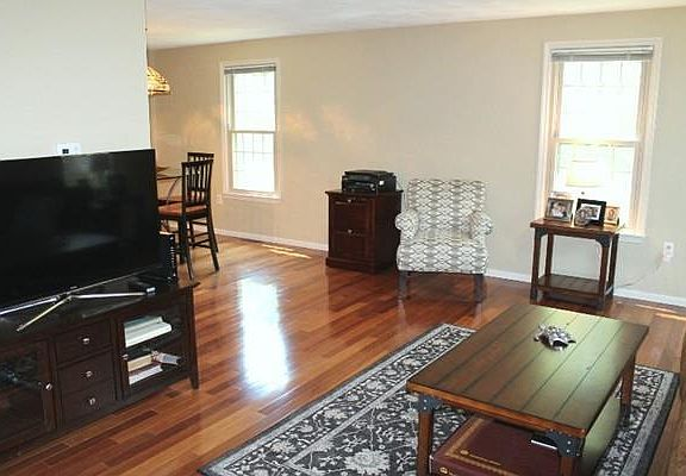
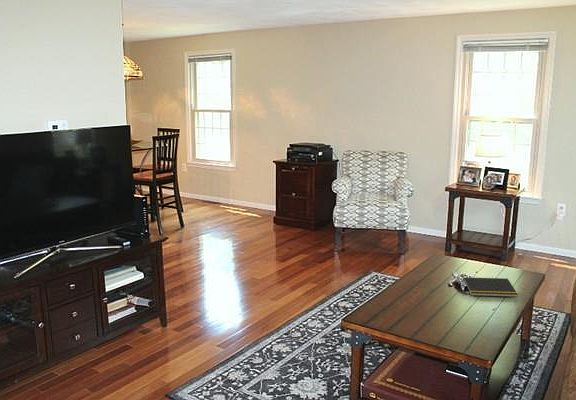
+ notepad [461,276,519,298]
